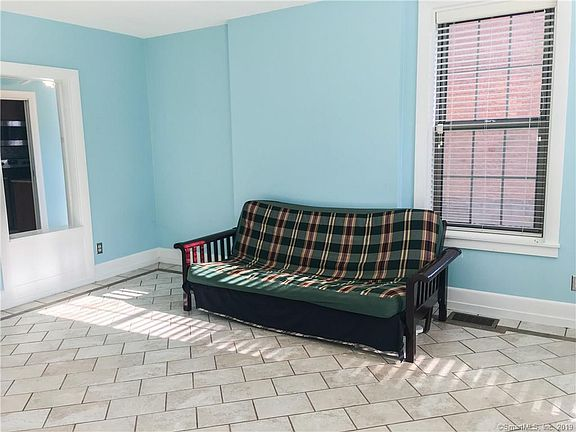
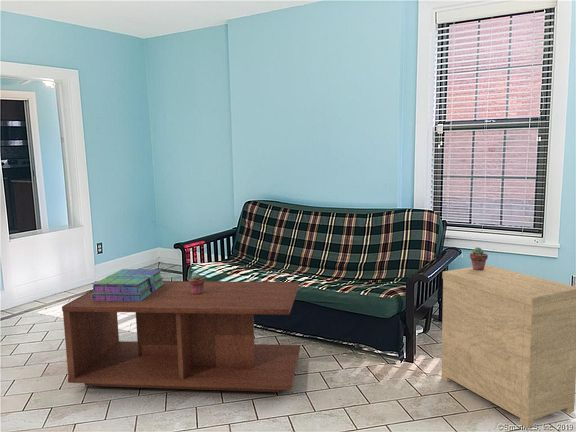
+ side table [441,264,576,429]
+ potted succulent [188,272,206,294]
+ coffee table [61,280,301,393]
+ stack of books [92,268,164,302]
+ potted succulent [469,247,489,271]
